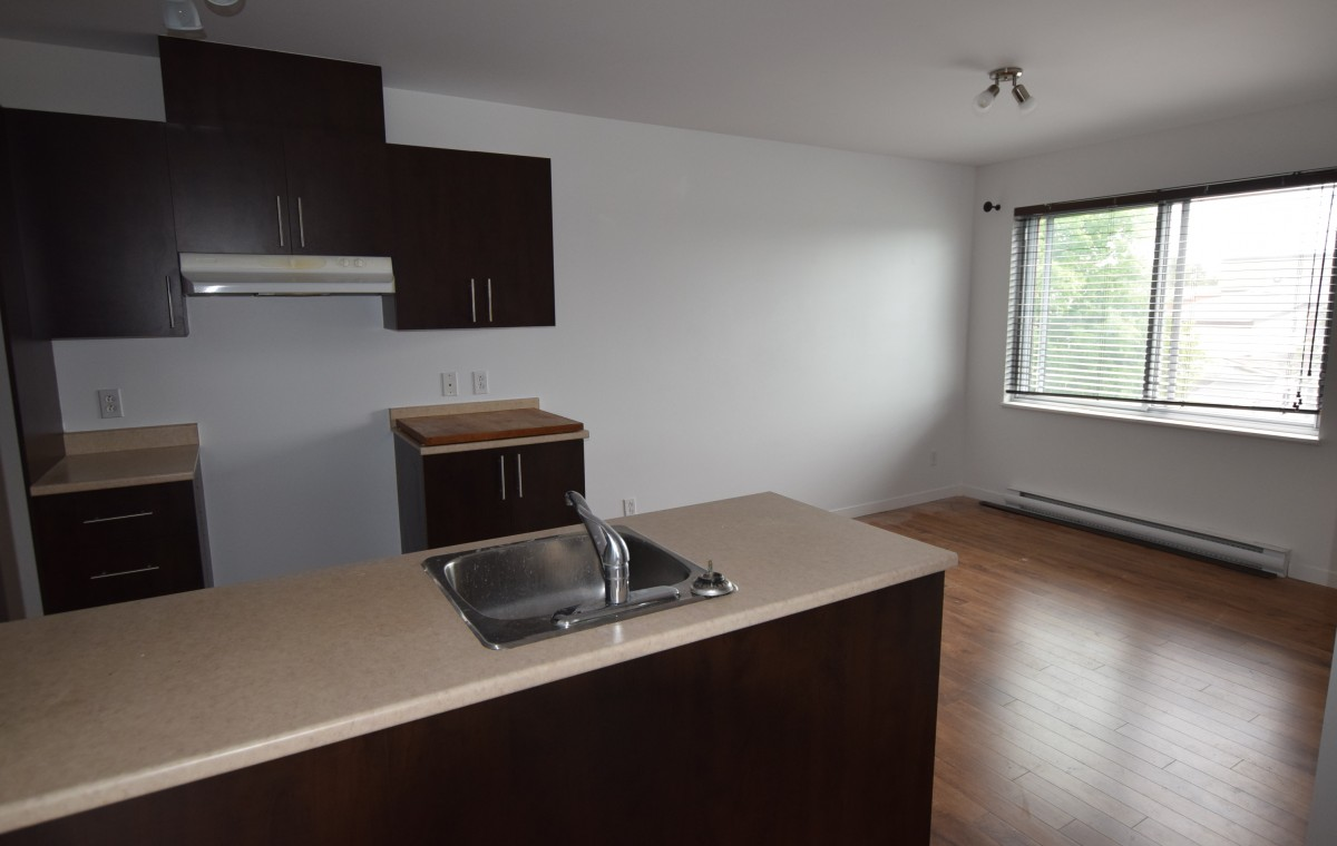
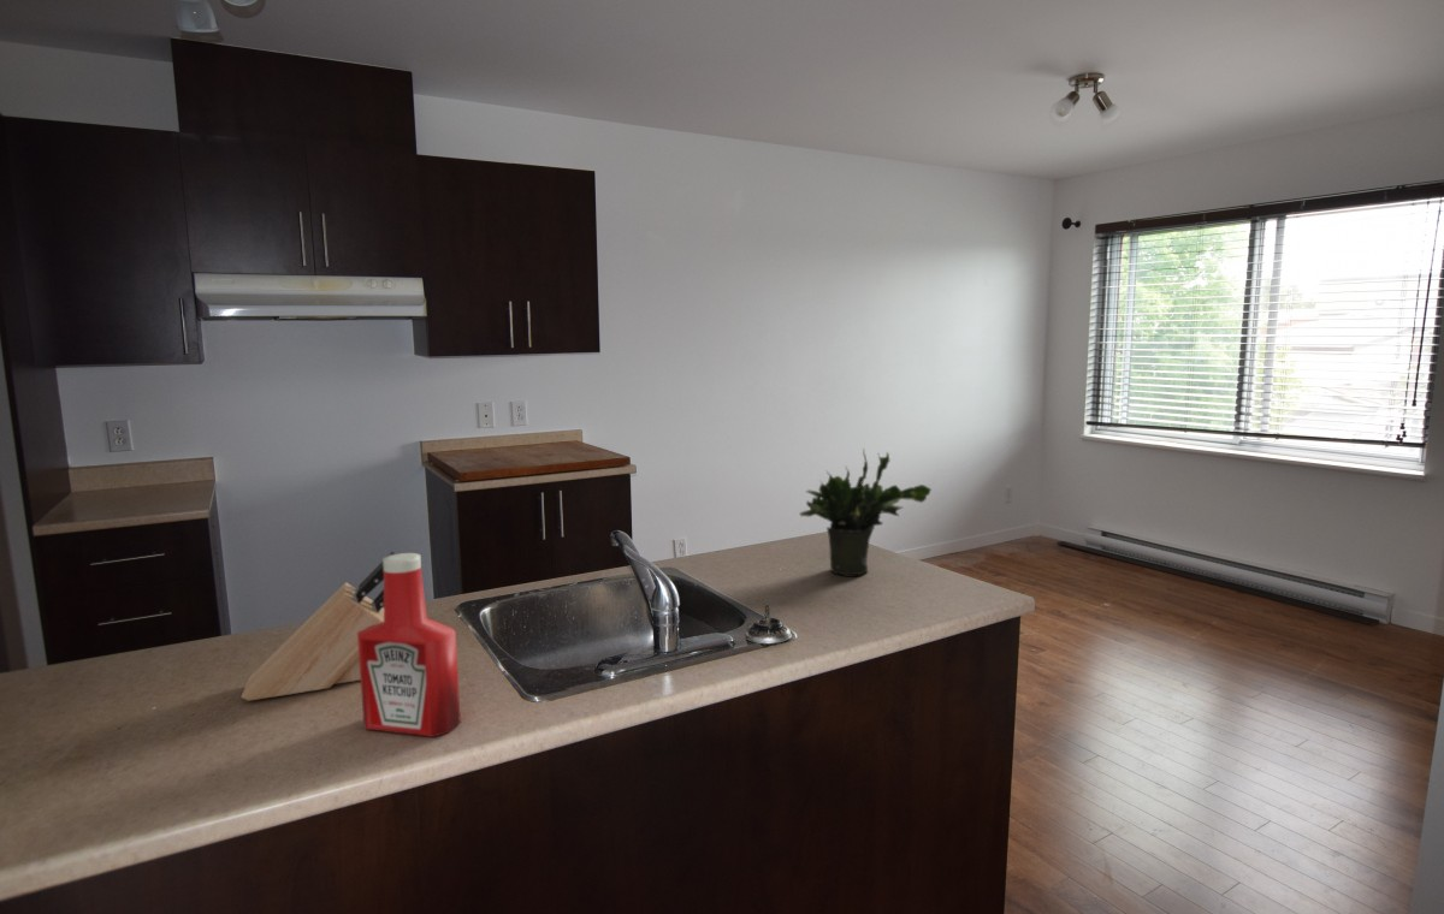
+ potted plant [799,449,933,577]
+ knife block [241,550,396,702]
+ soap bottle [357,552,462,738]
